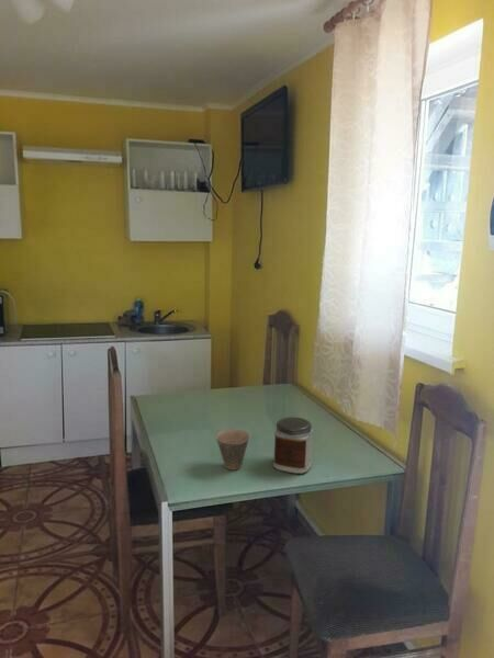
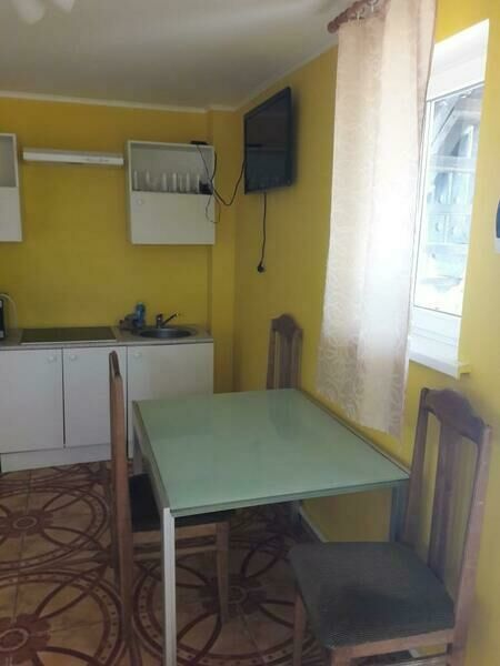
- jar [272,416,314,475]
- cup [215,429,250,472]
